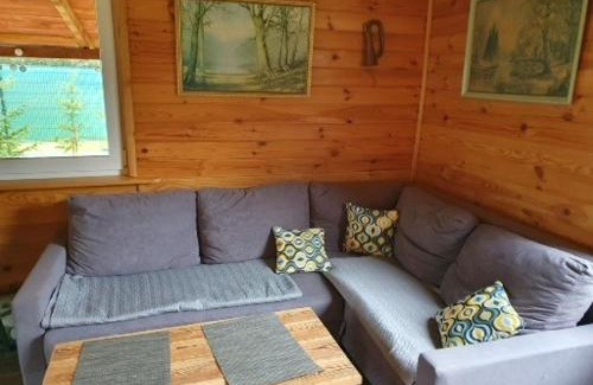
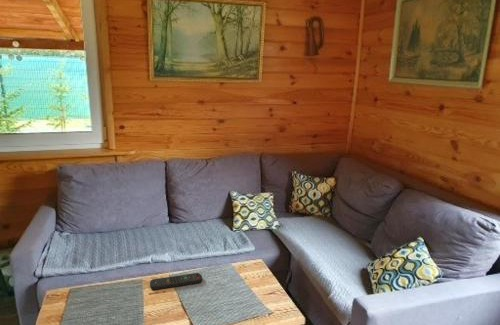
+ remote control [149,272,203,291]
